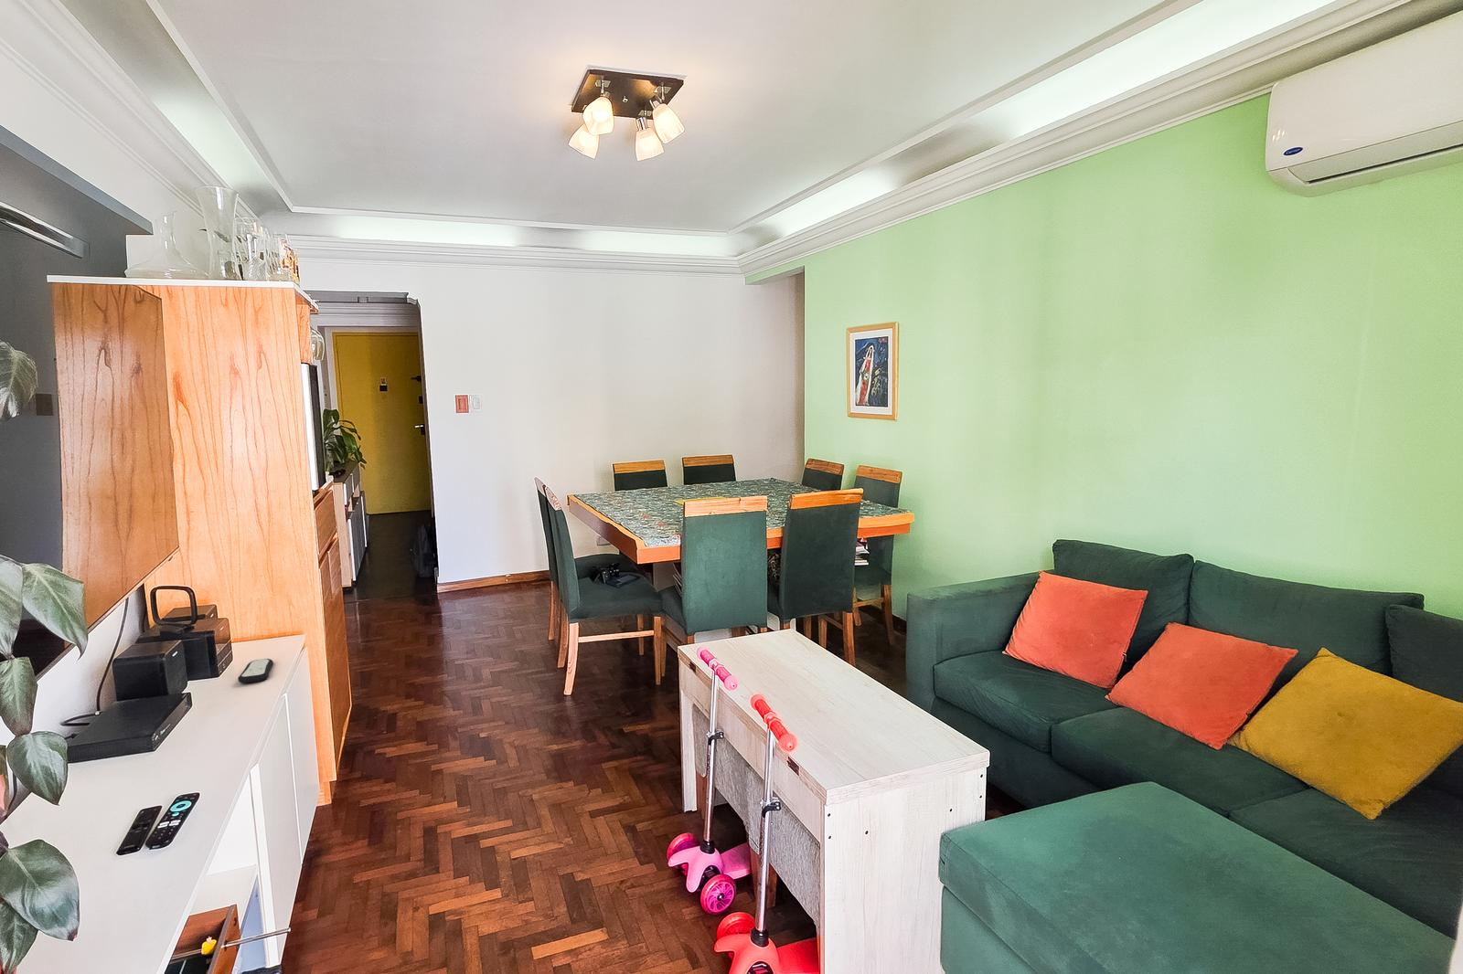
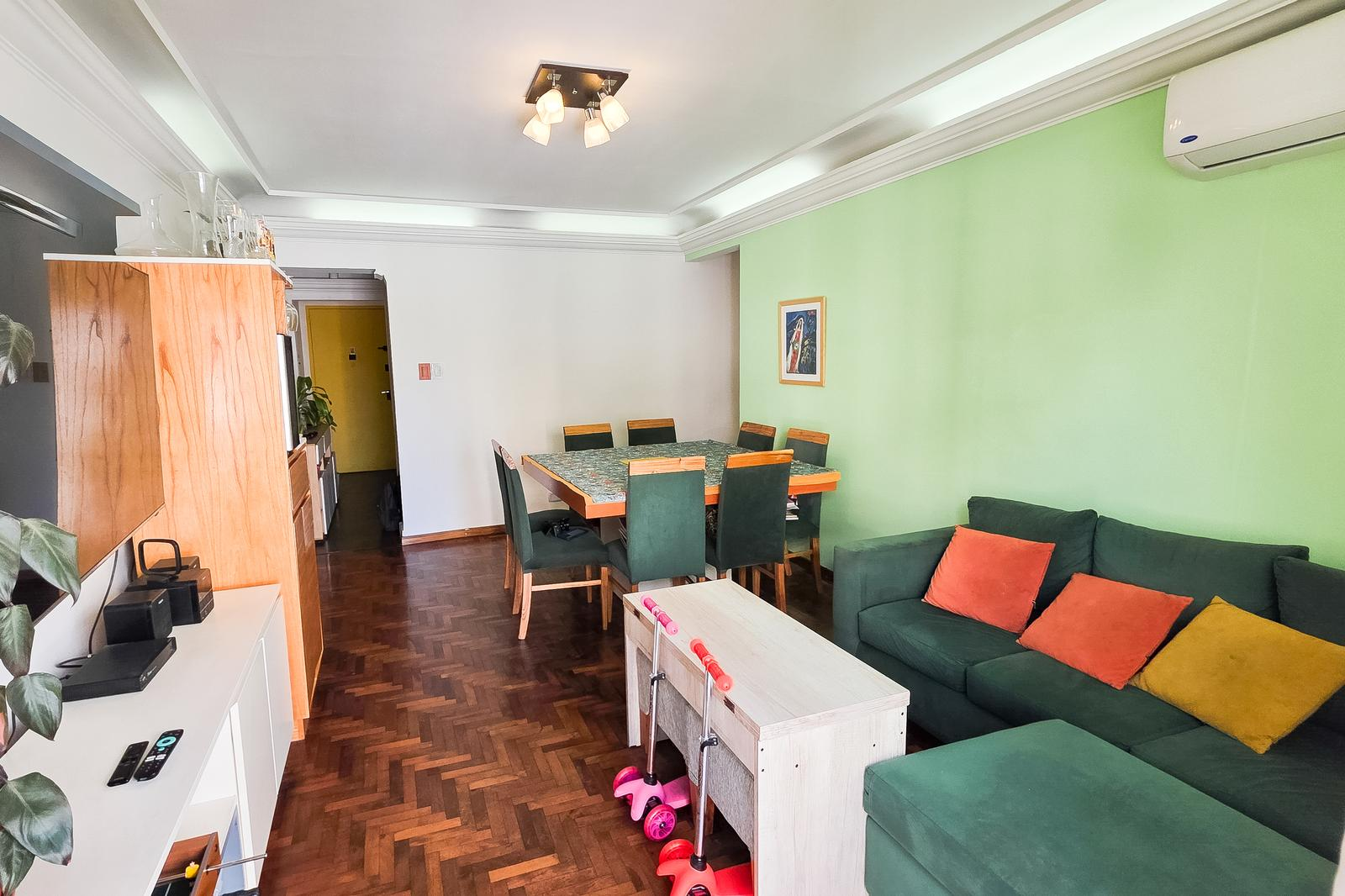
- remote control [237,658,274,685]
